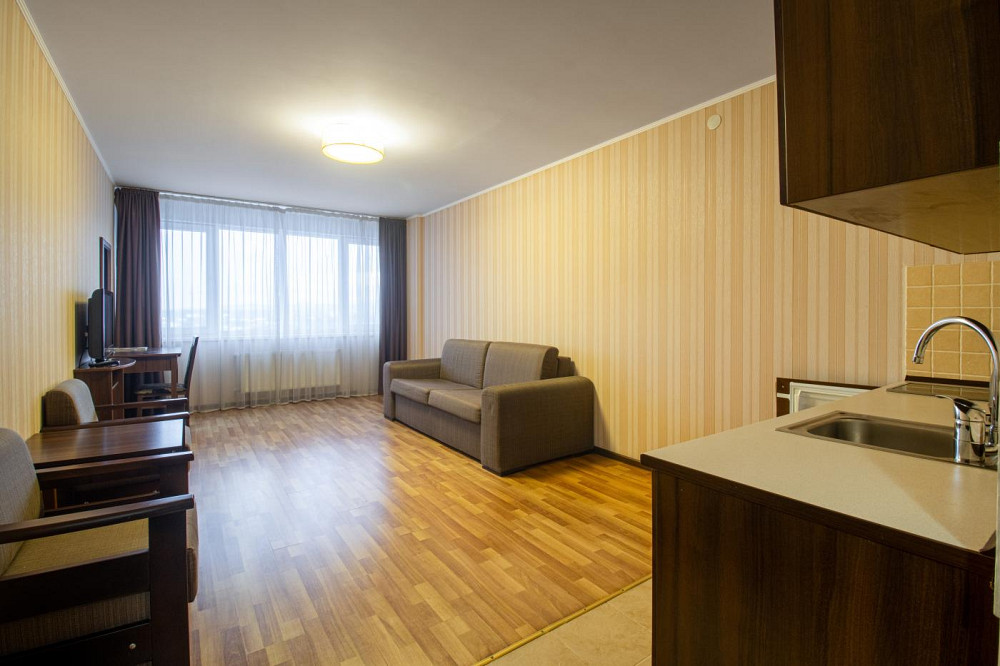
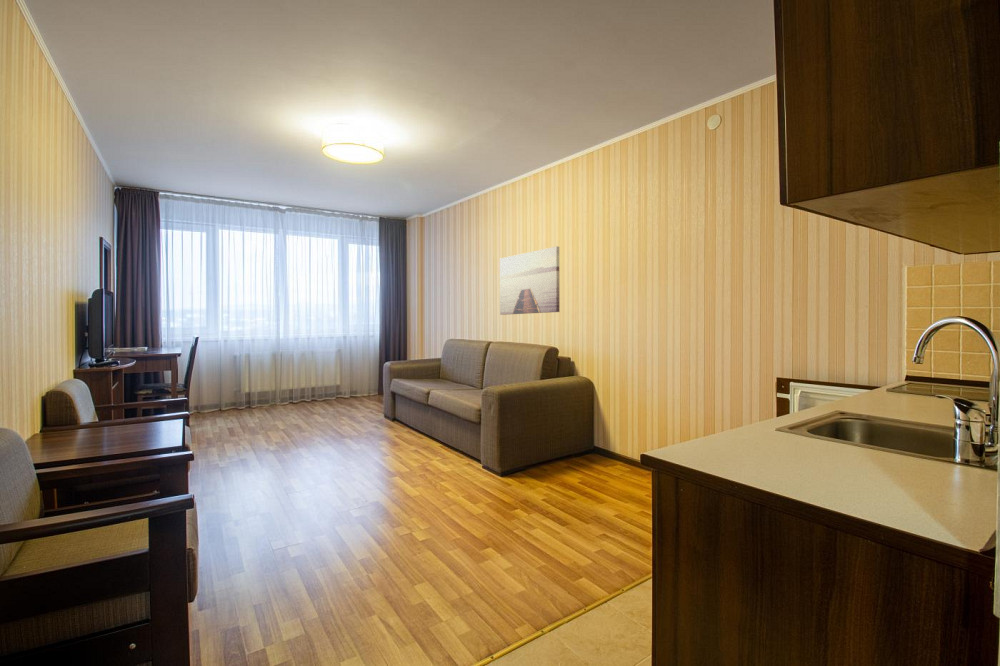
+ wall art [499,245,561,316]
